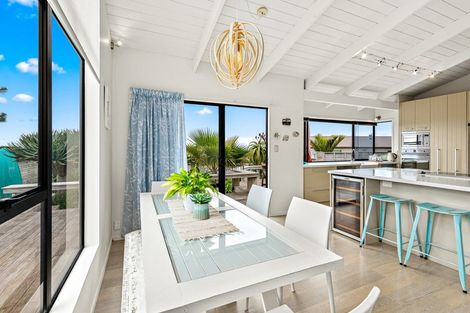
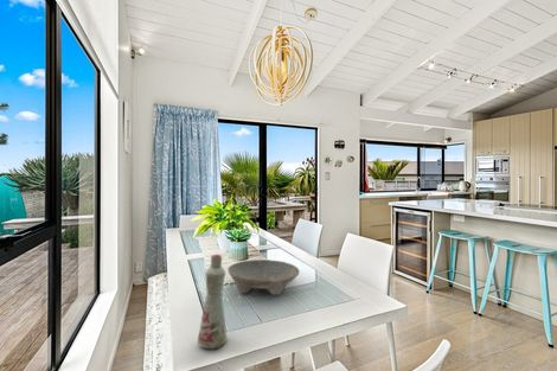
+ bowl [226,258,301,296]
+ bottle [197,254,229,351]
